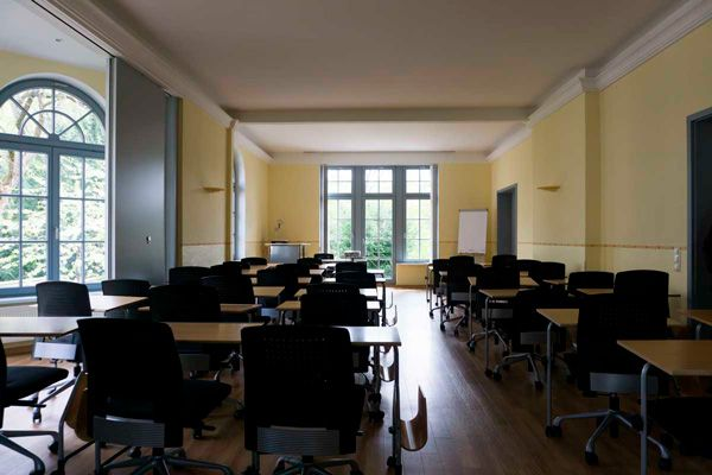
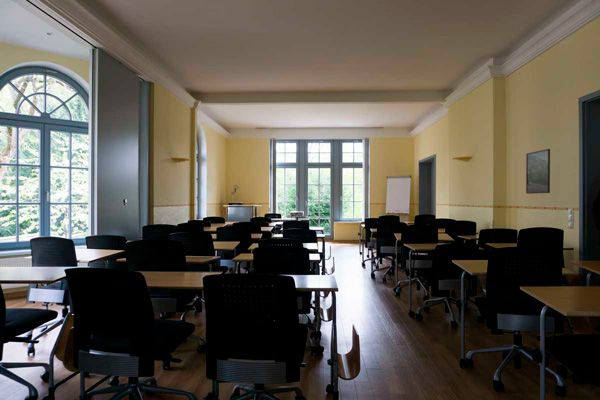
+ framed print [525,148,551,195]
